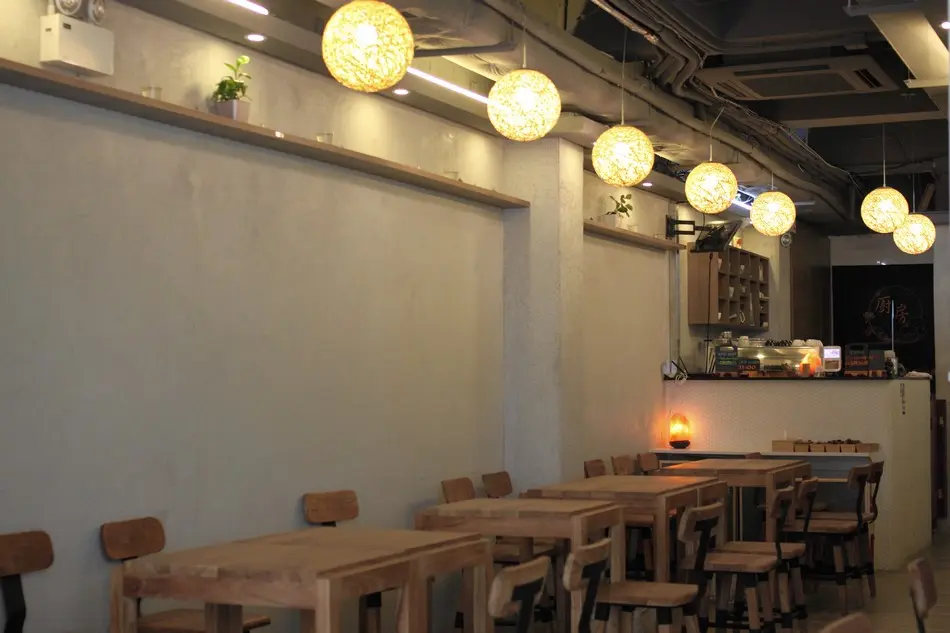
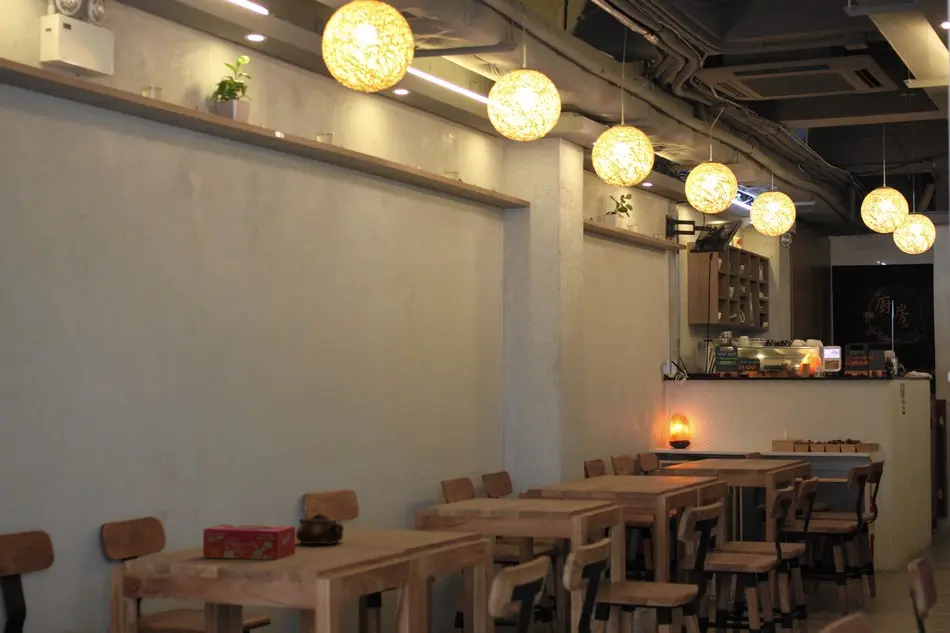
+ tissue box [202,523,296,561]
+ teapot [295,513,345,546]
